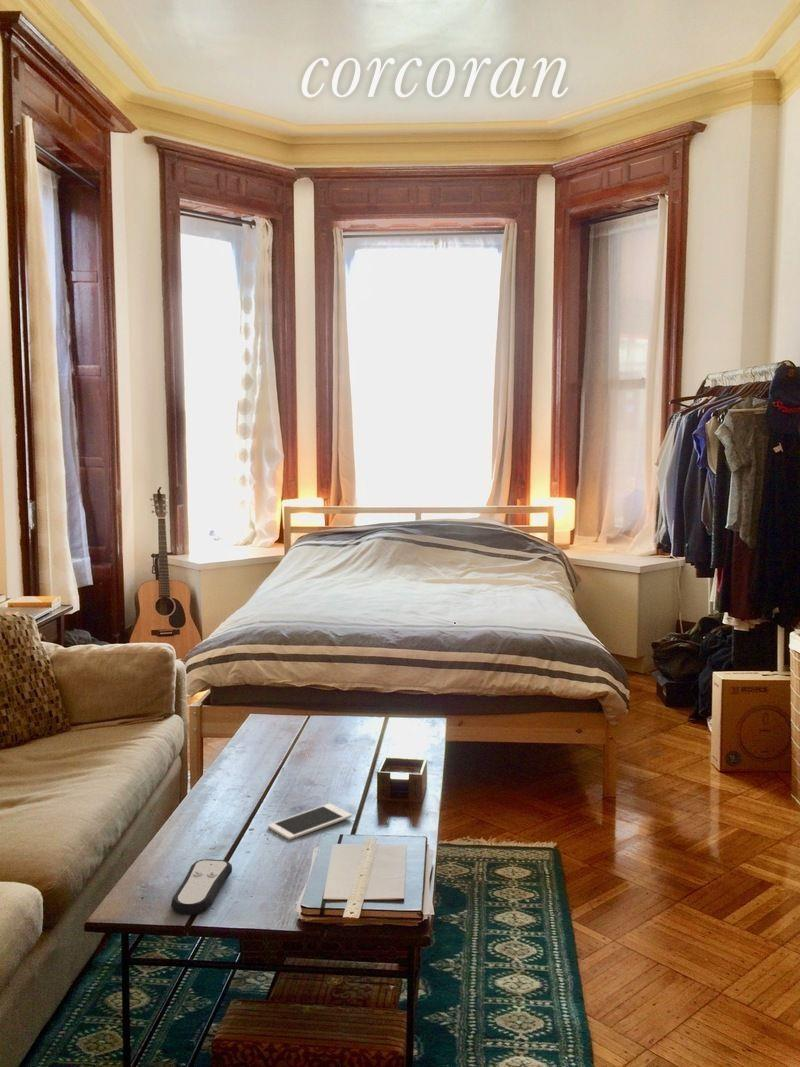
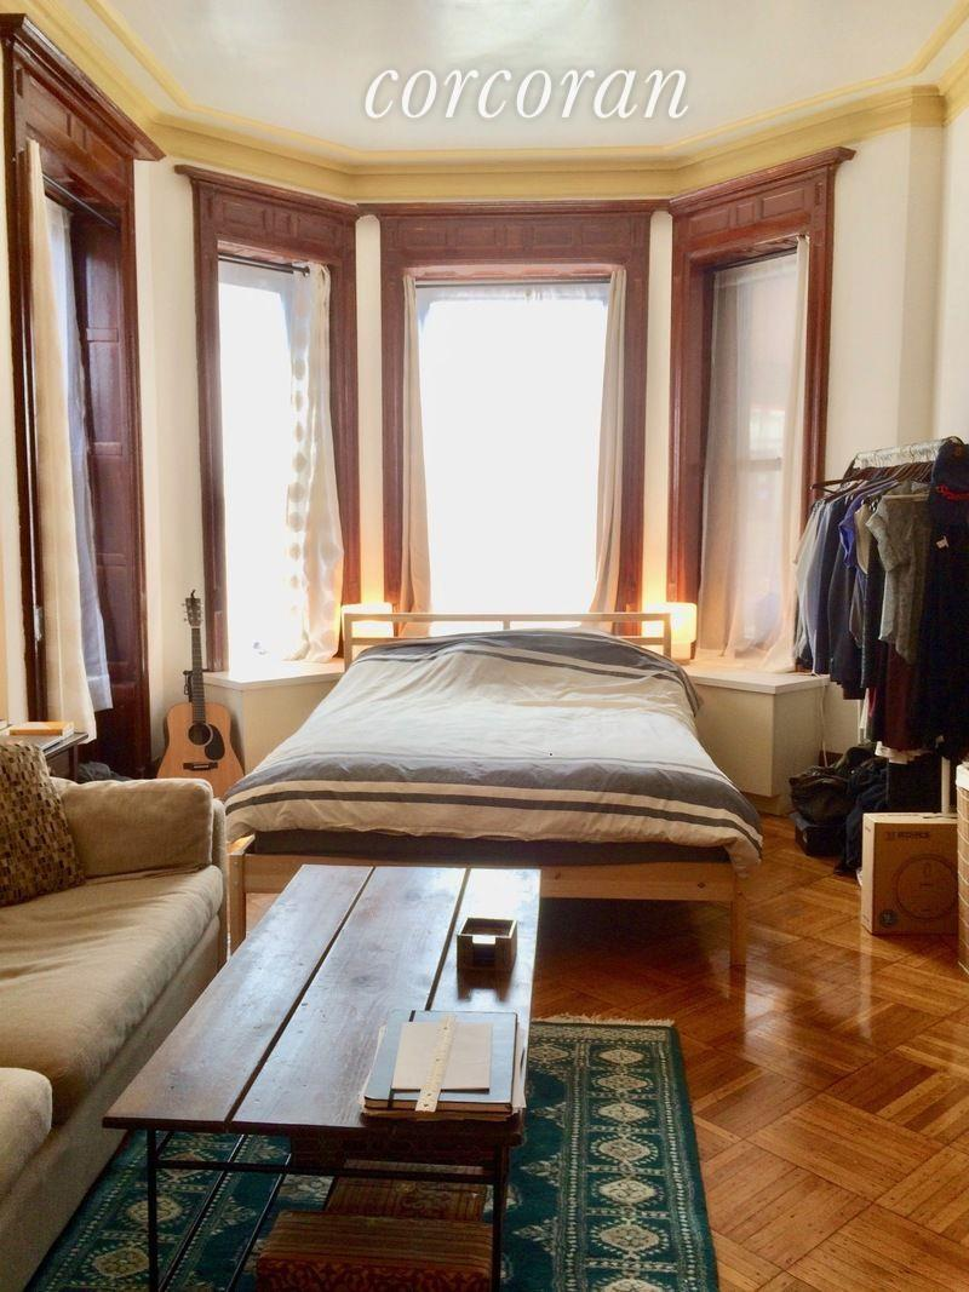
- cell phone [267,803,353,841]
- remote control [170,858,233,916]
